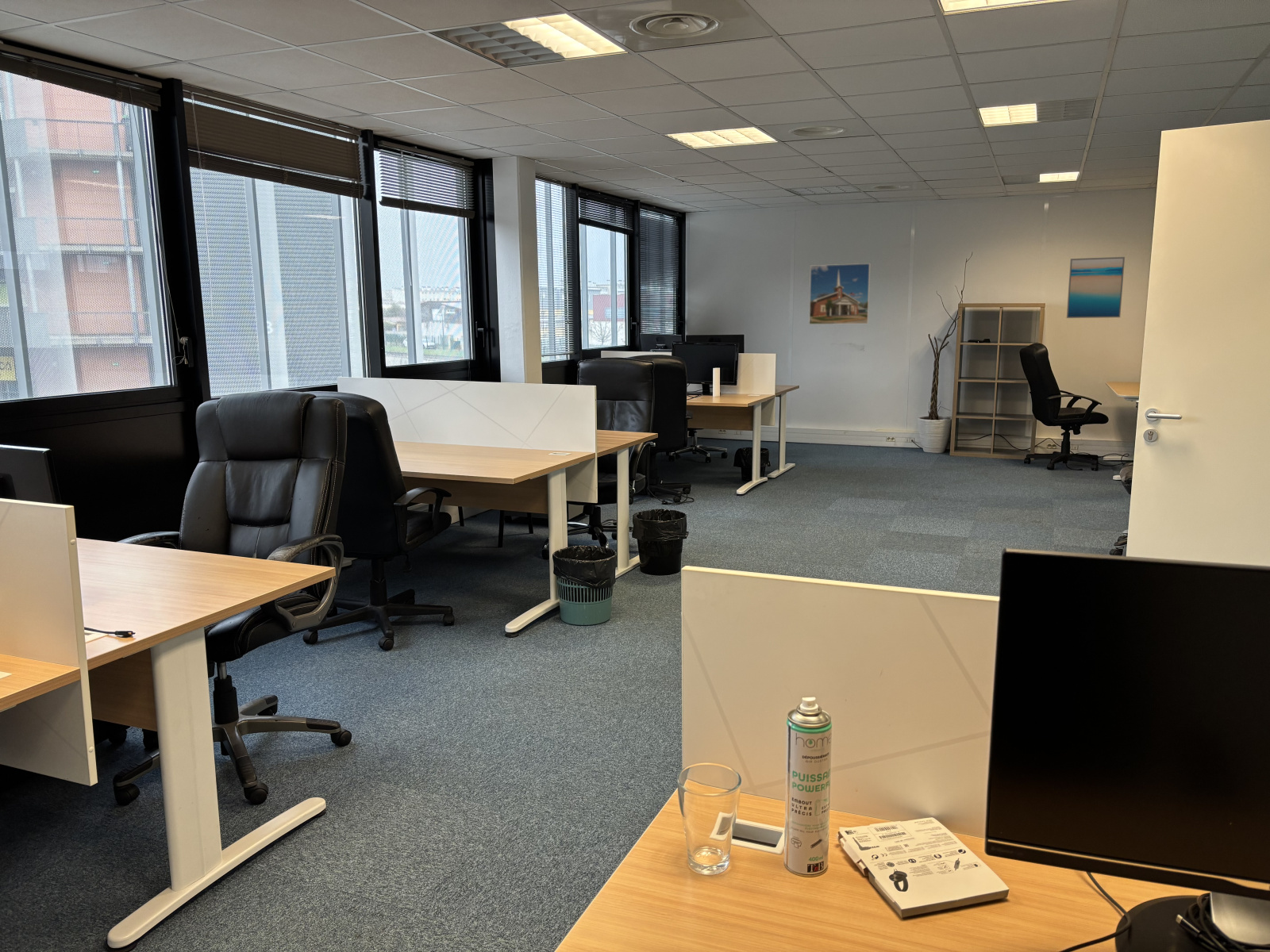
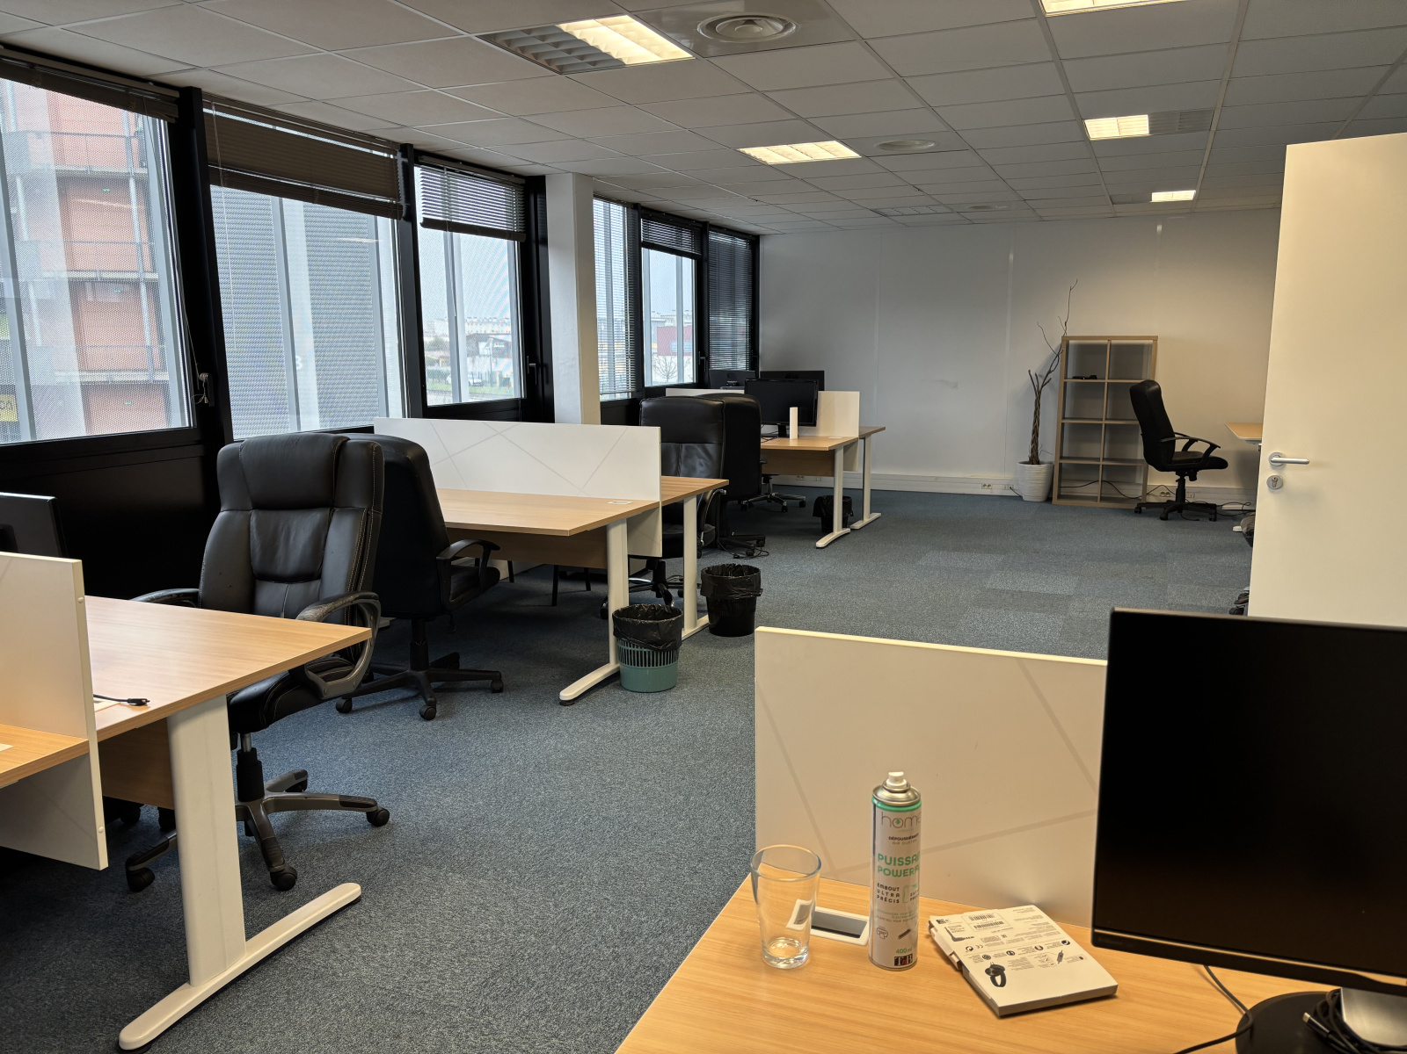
- wall art [1066,256,1126,319]
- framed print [808,263,871,325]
